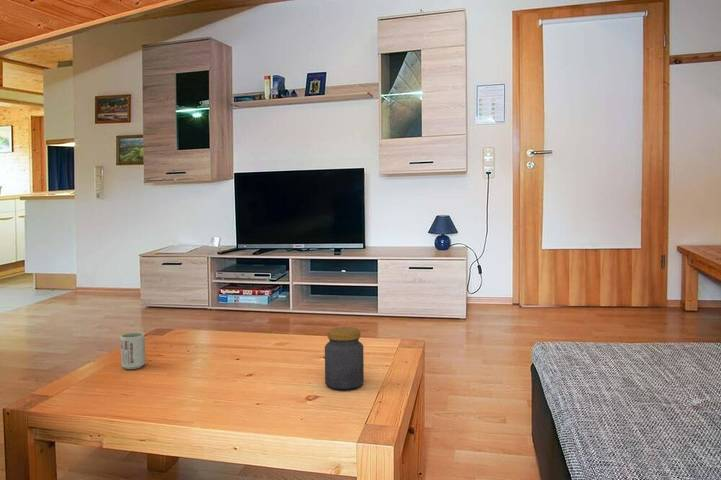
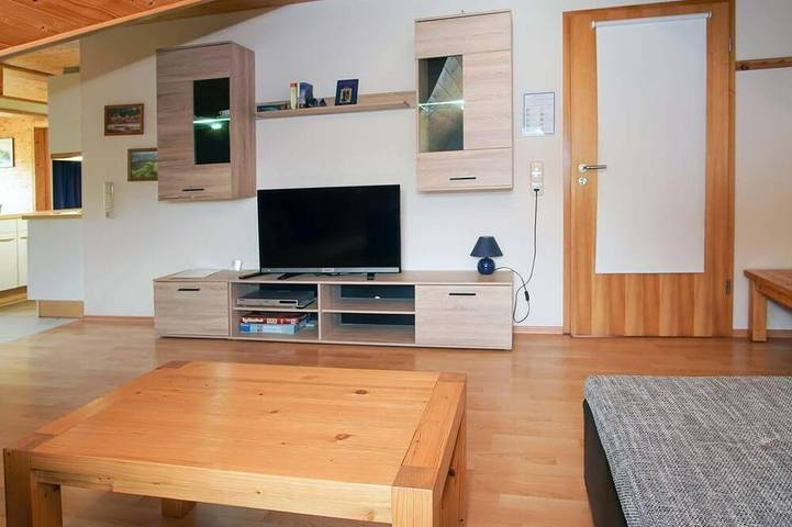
- jar [324,326,365,391]
- cup [119,331,146,370]
